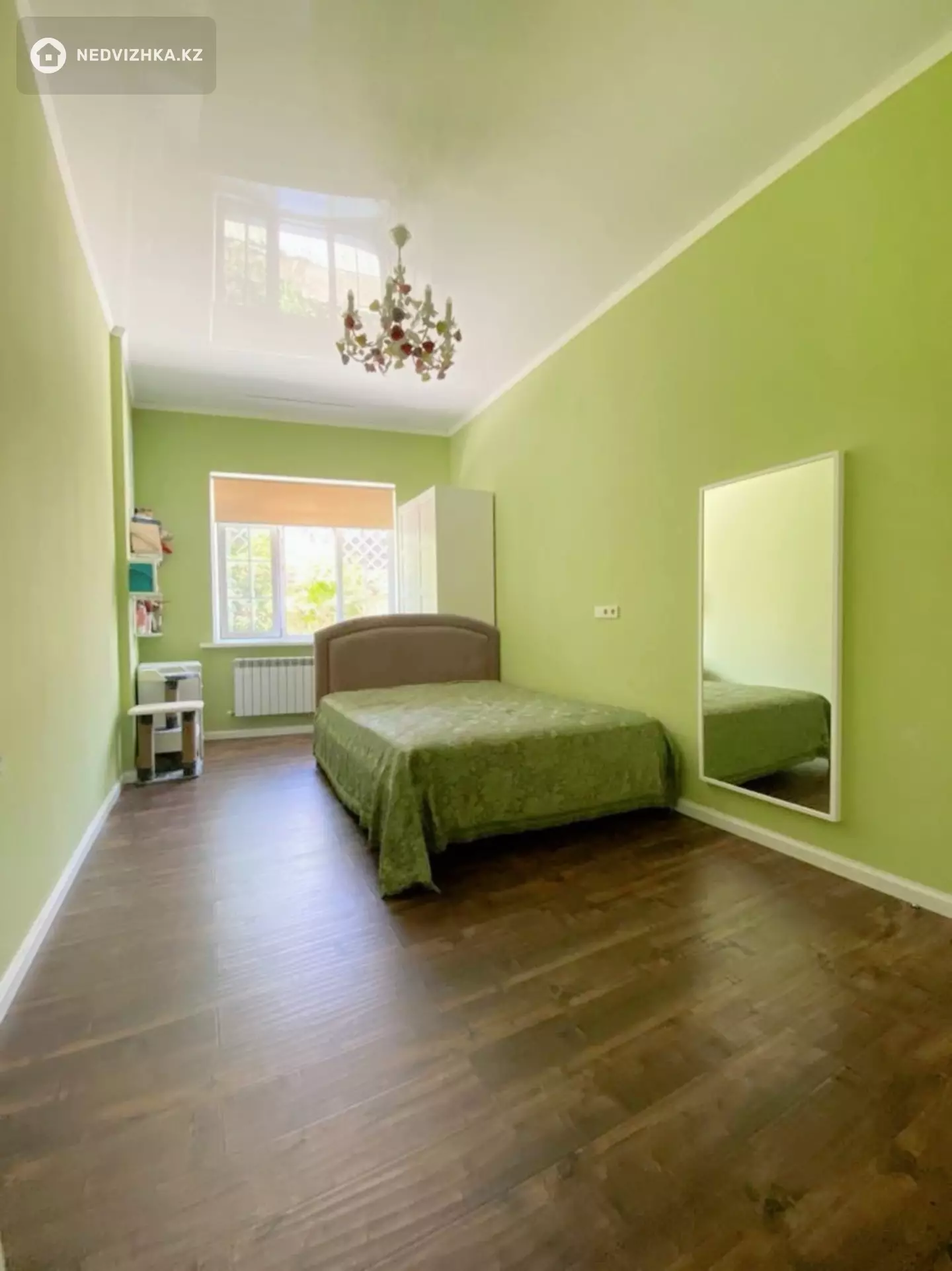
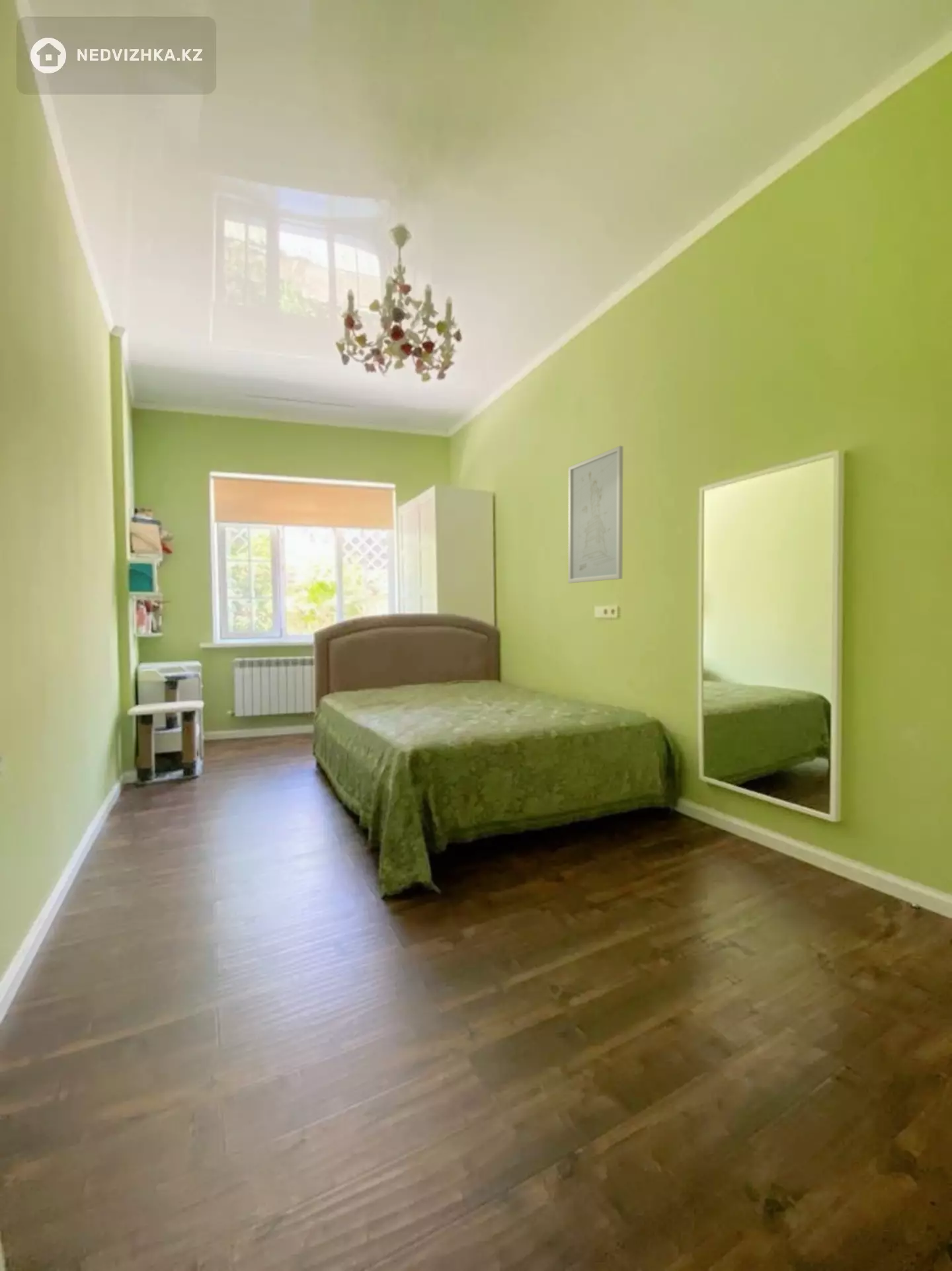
+ wall art [567,445,623,584]
